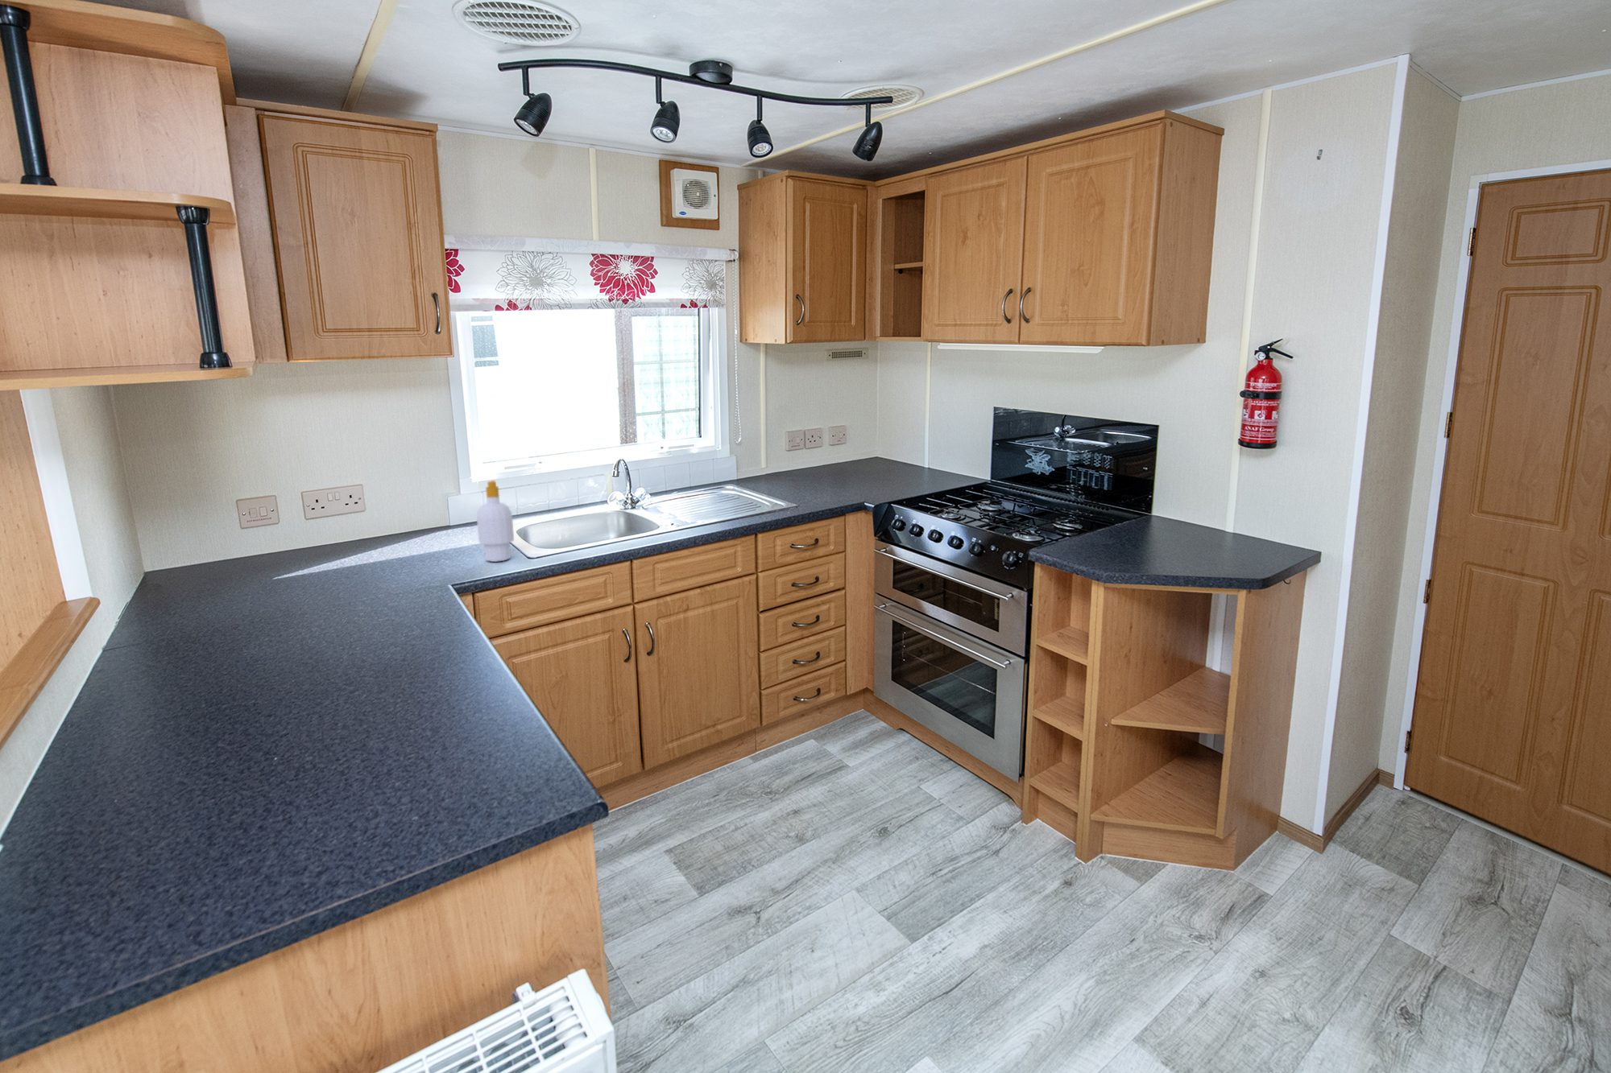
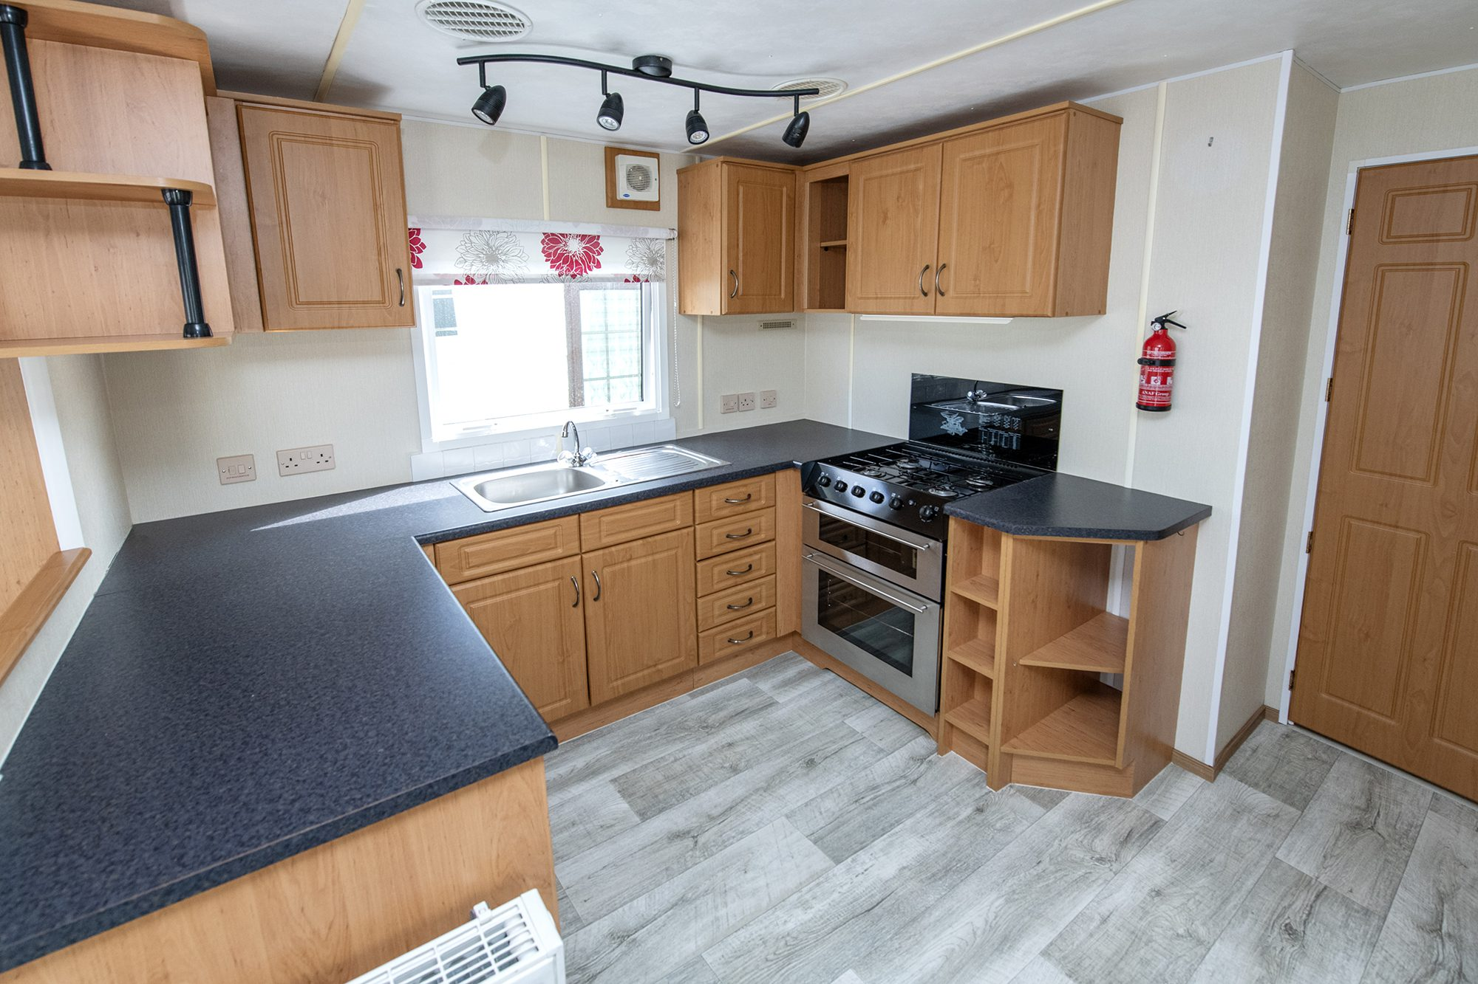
- soap bottle [476,480,515,563]
